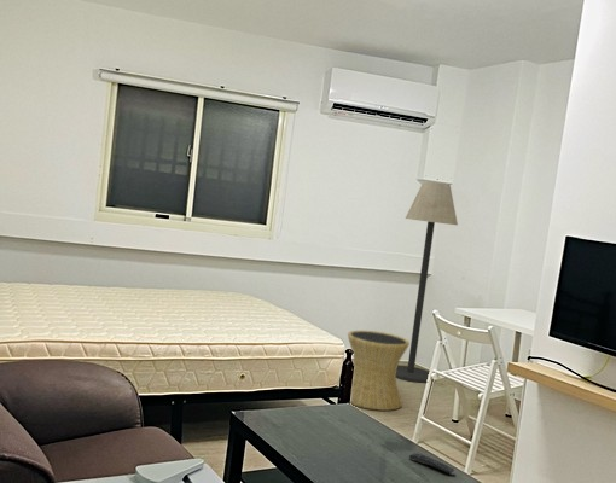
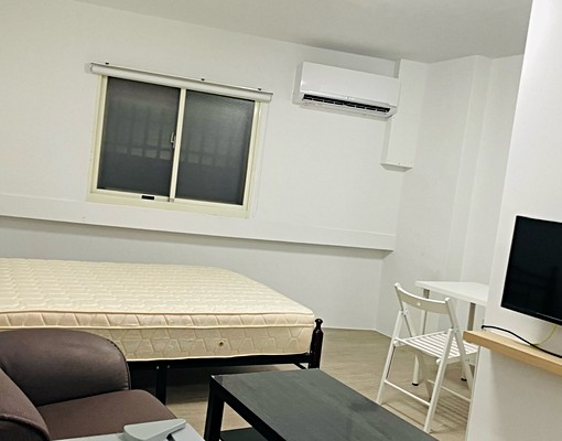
- remote control [408,452,457,476]
- floor lamp [395,180,459,384]
- side table [347,330,411,412]
